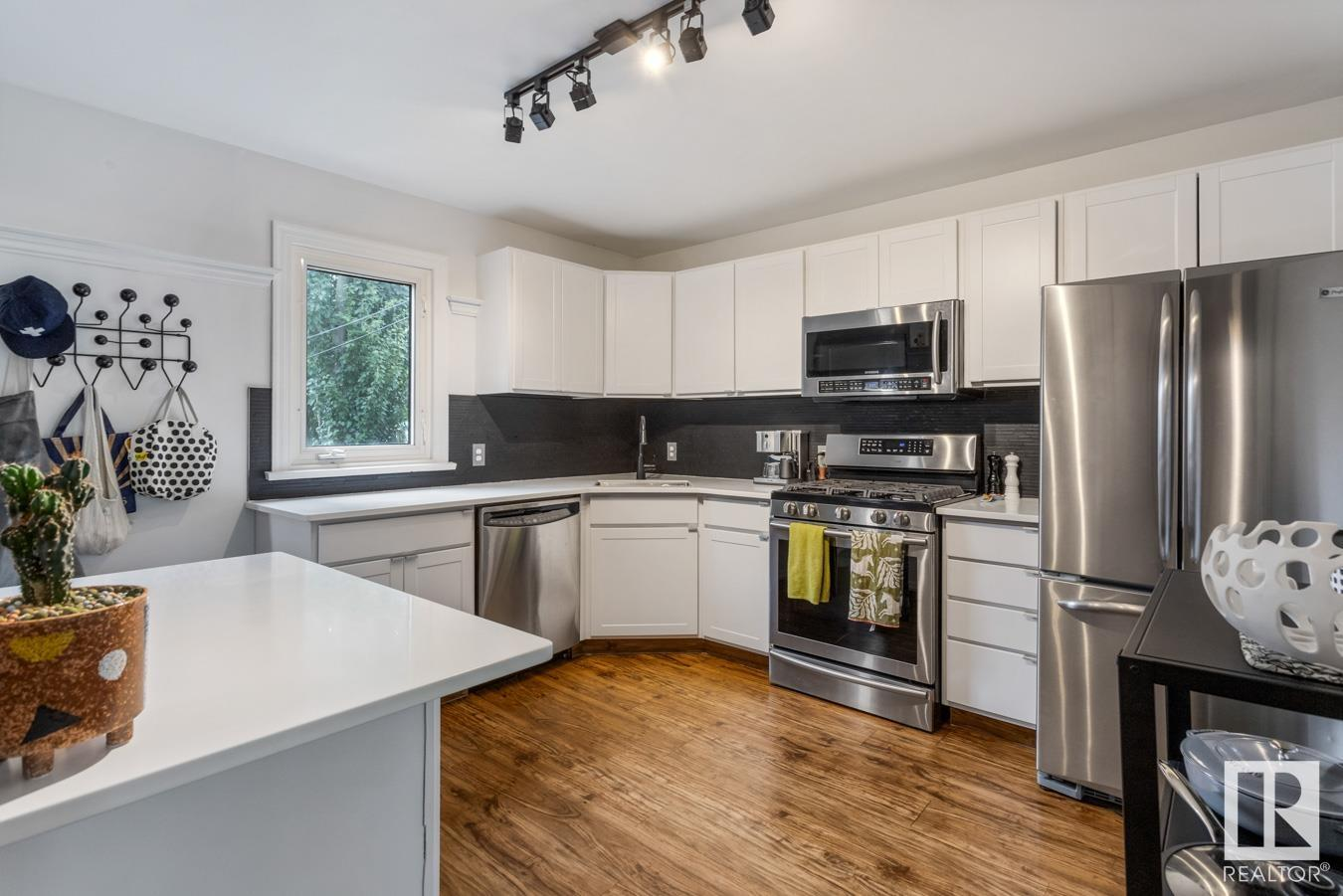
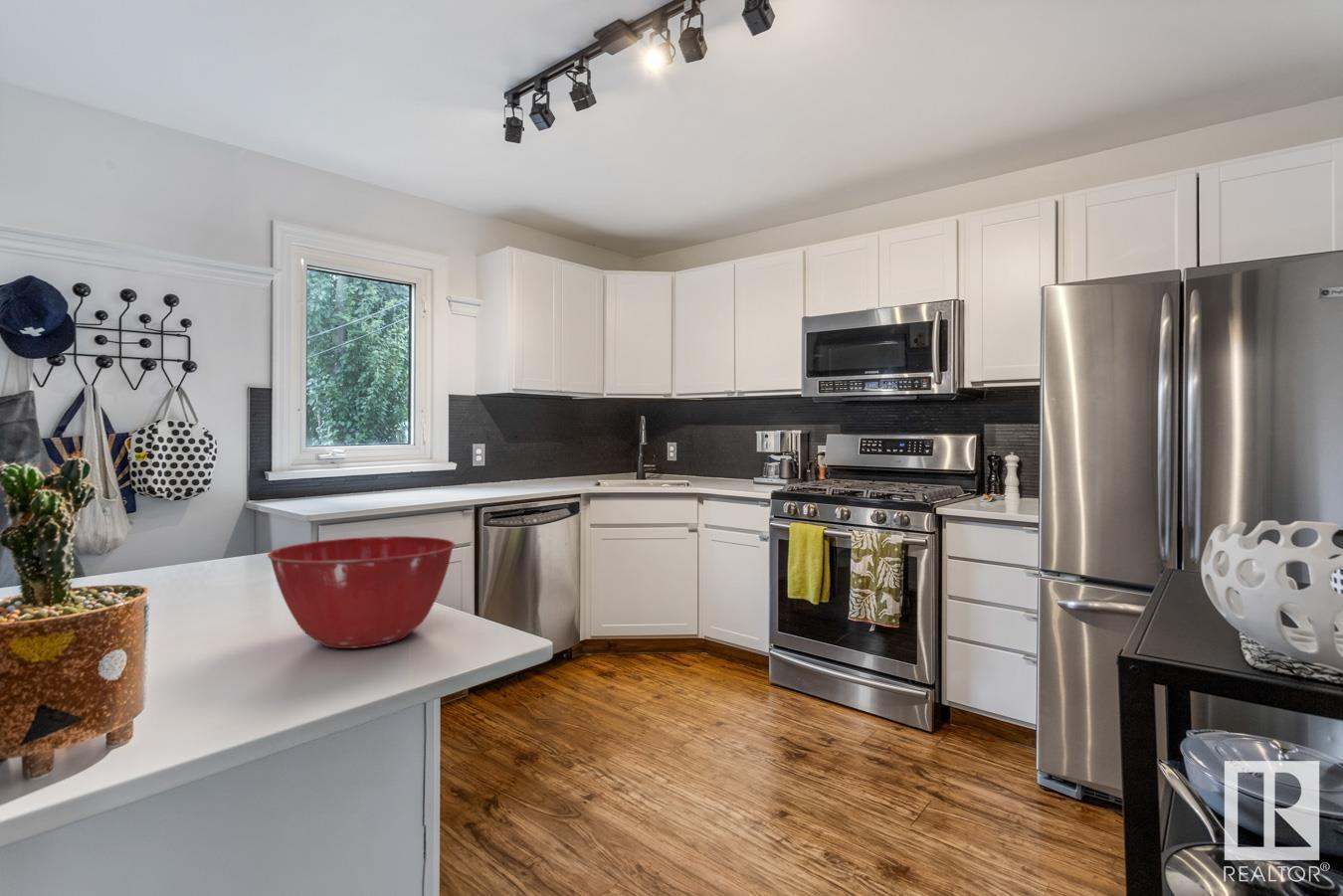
+ mixing bowl [267,535,457,649]
